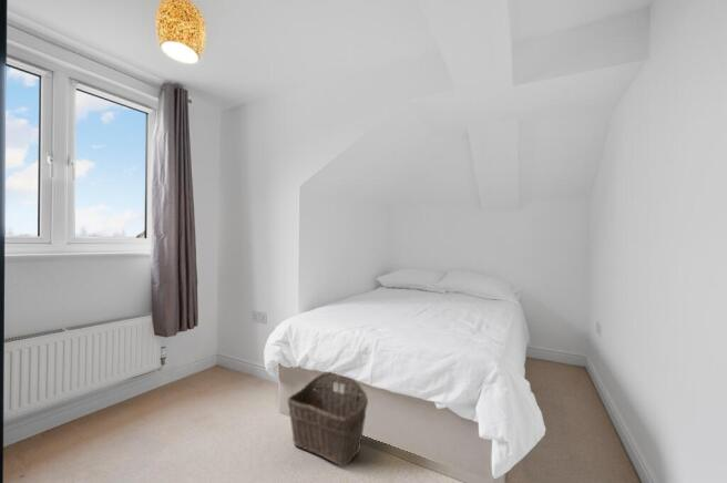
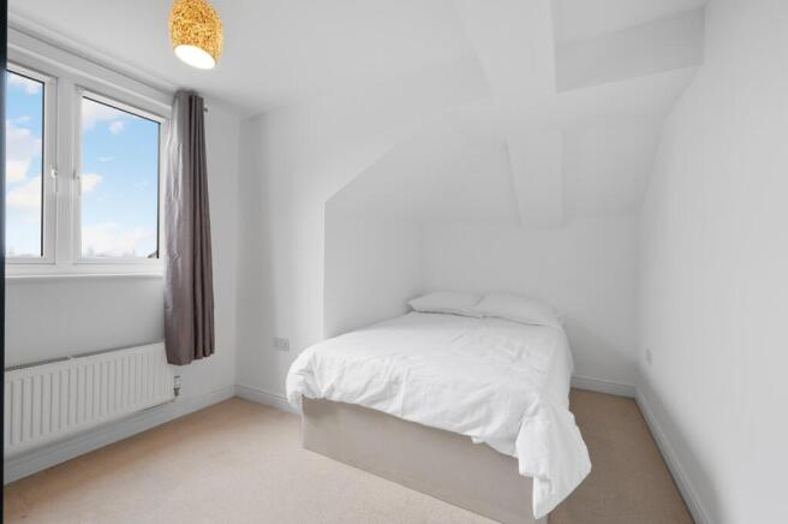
- wicker basket [286,371,369,466]
